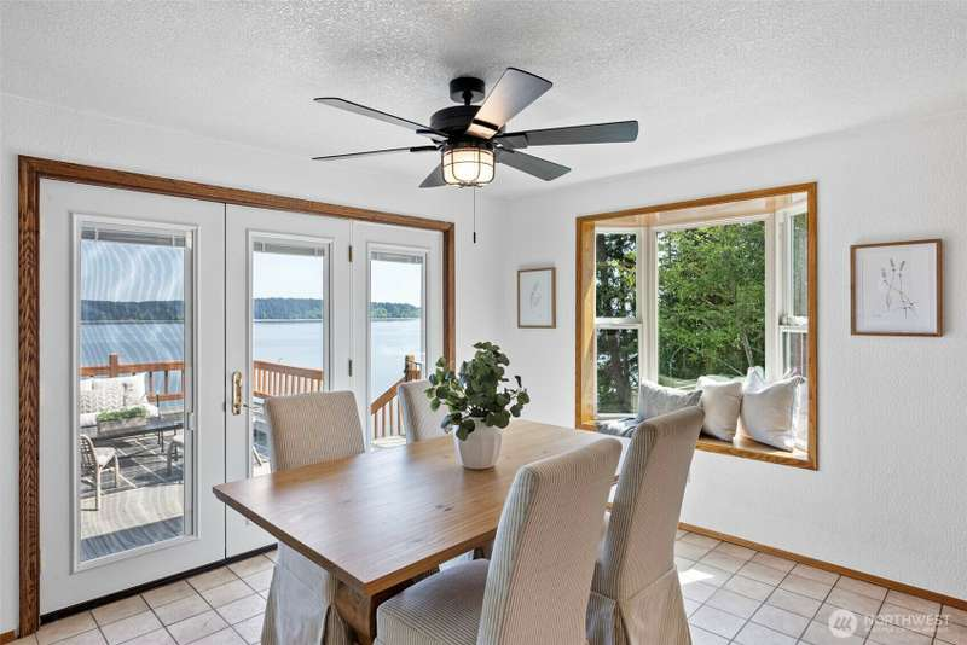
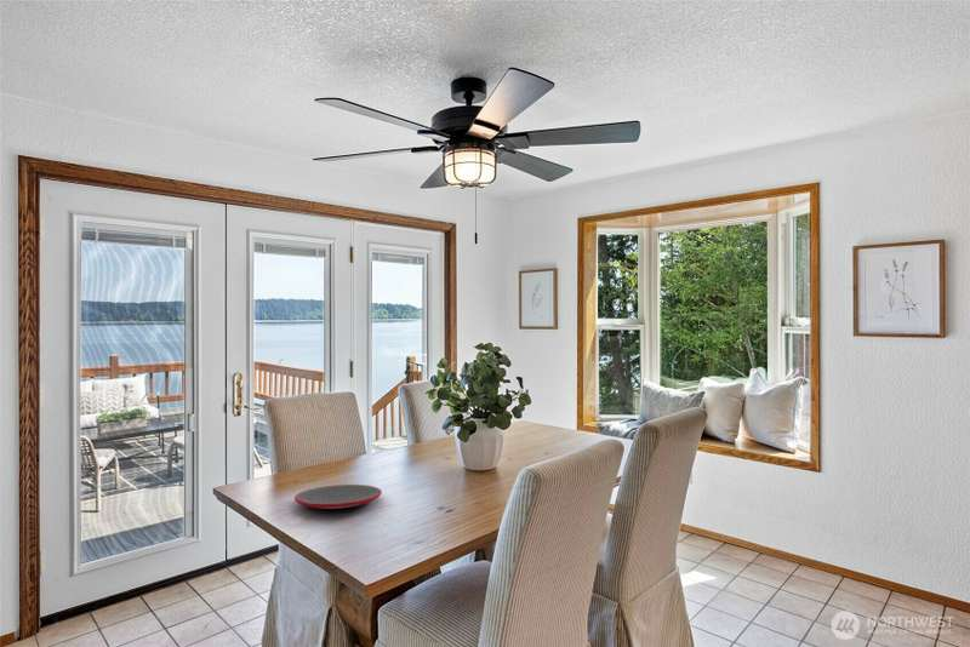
+ plate [293,483,383,510]
